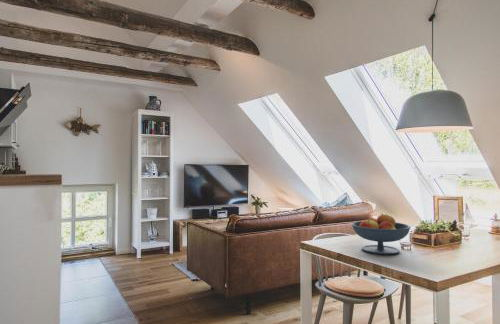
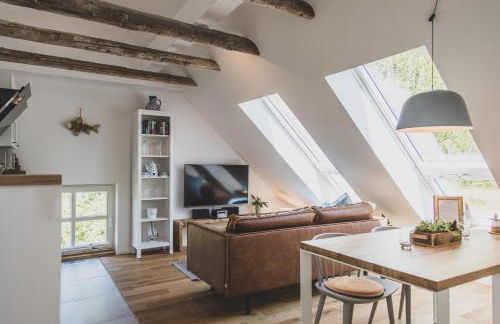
- fruit bowl [351,213,412,256]
